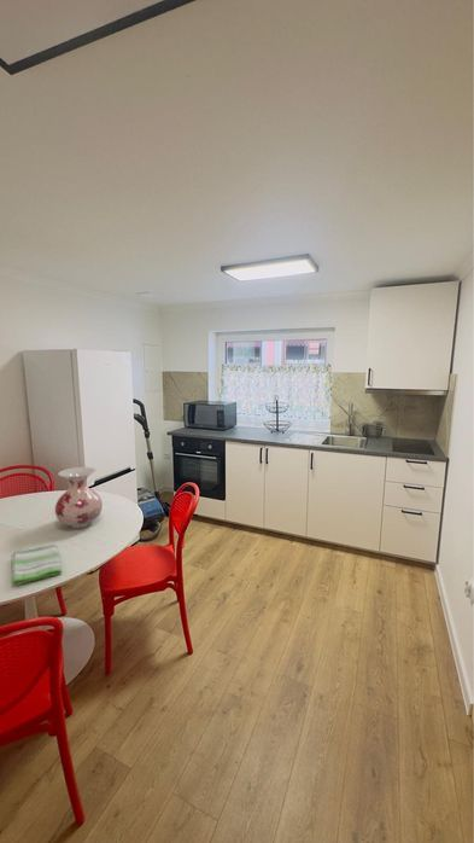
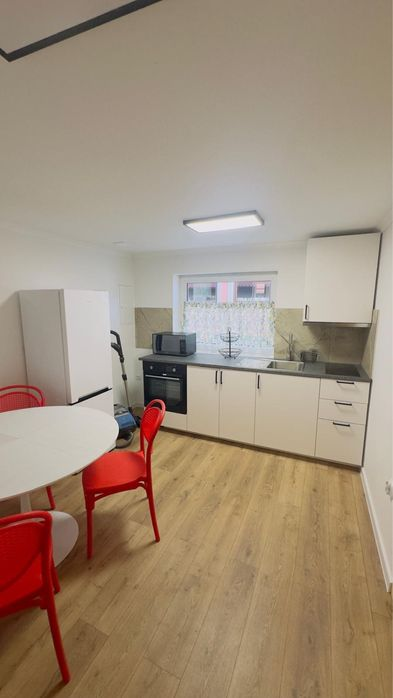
- vase [54,466,104,529]
- dish towel [11,543,63,587]
